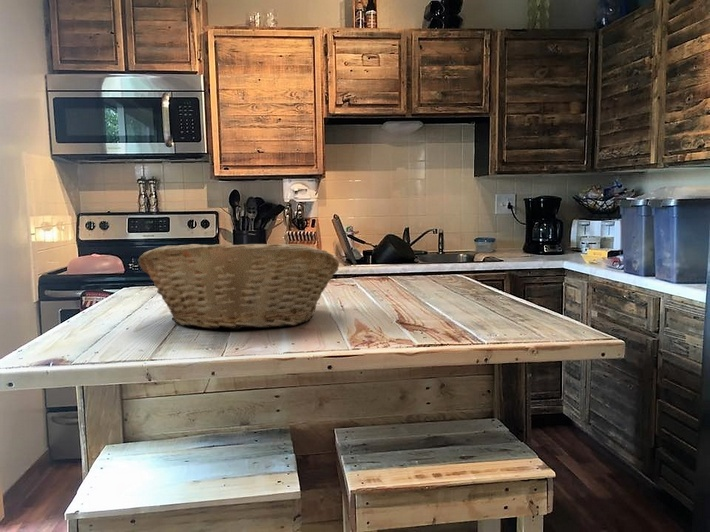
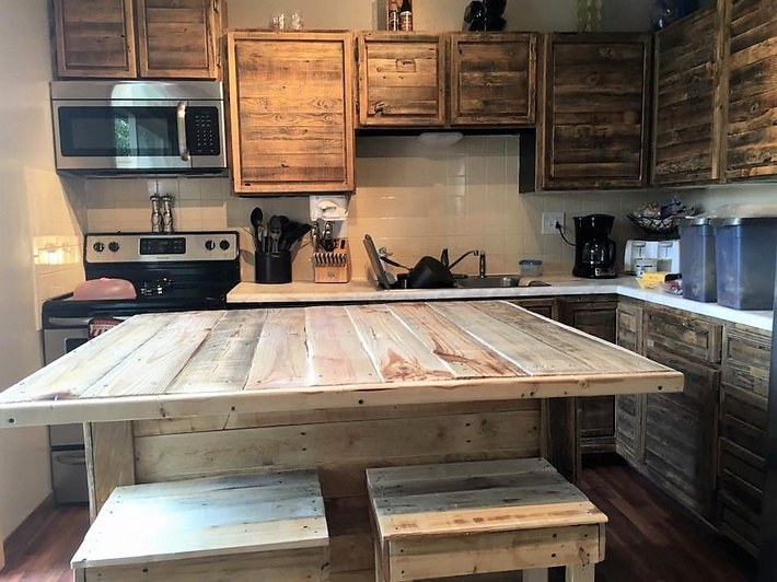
- fruit basket [137,243,340,331]
